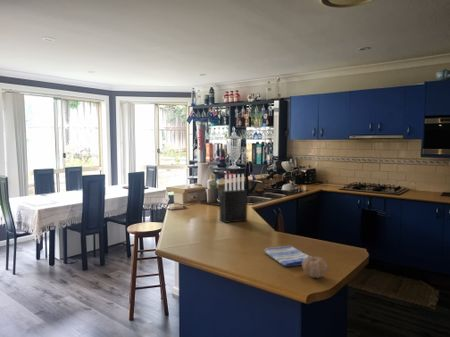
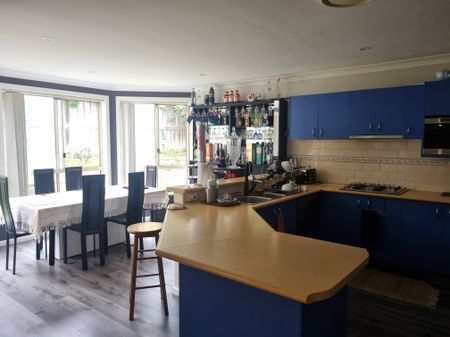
- knife block [219,173,248,224]
- fruit [301,256,329,279]
- dish towel [263,244,312,268]
